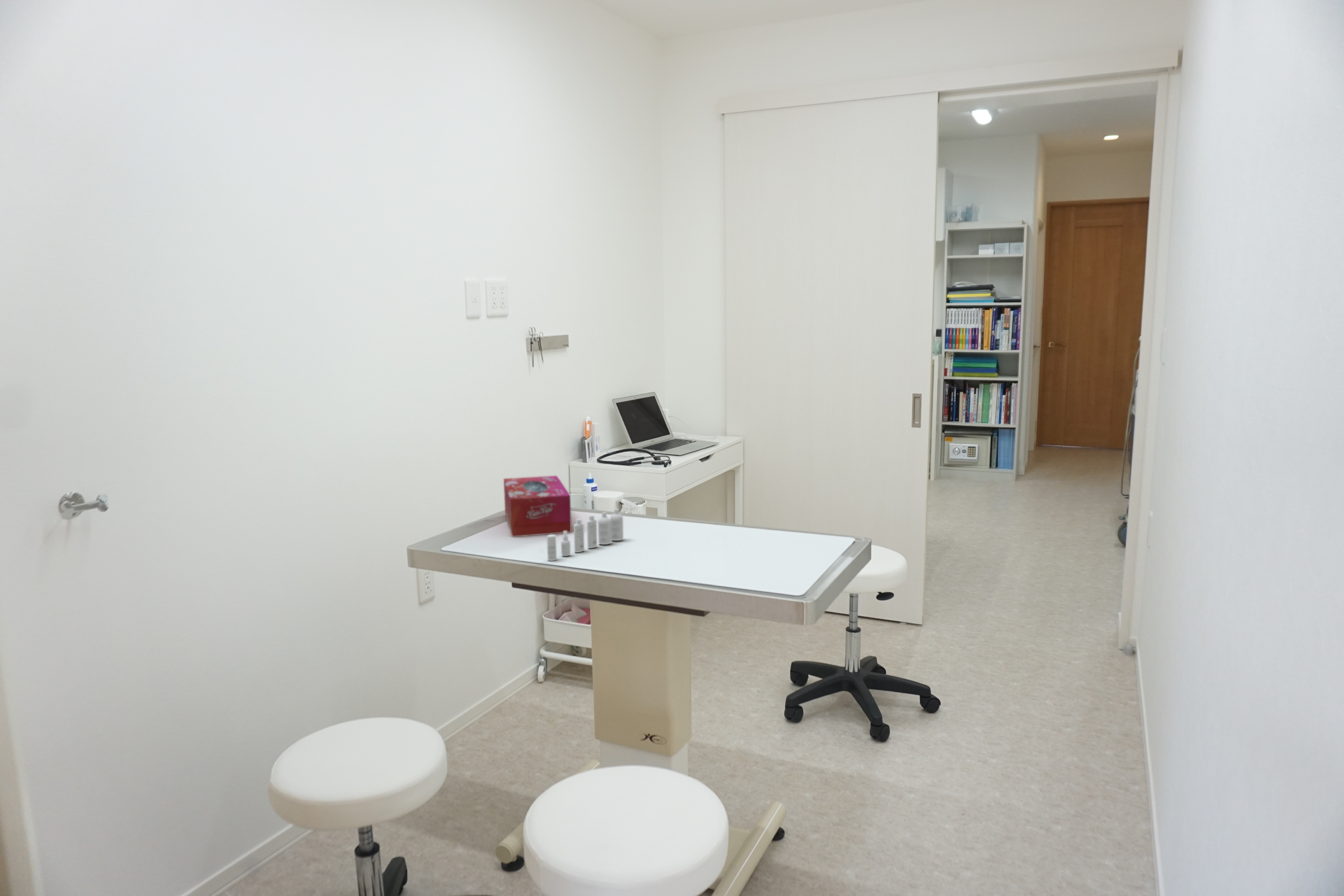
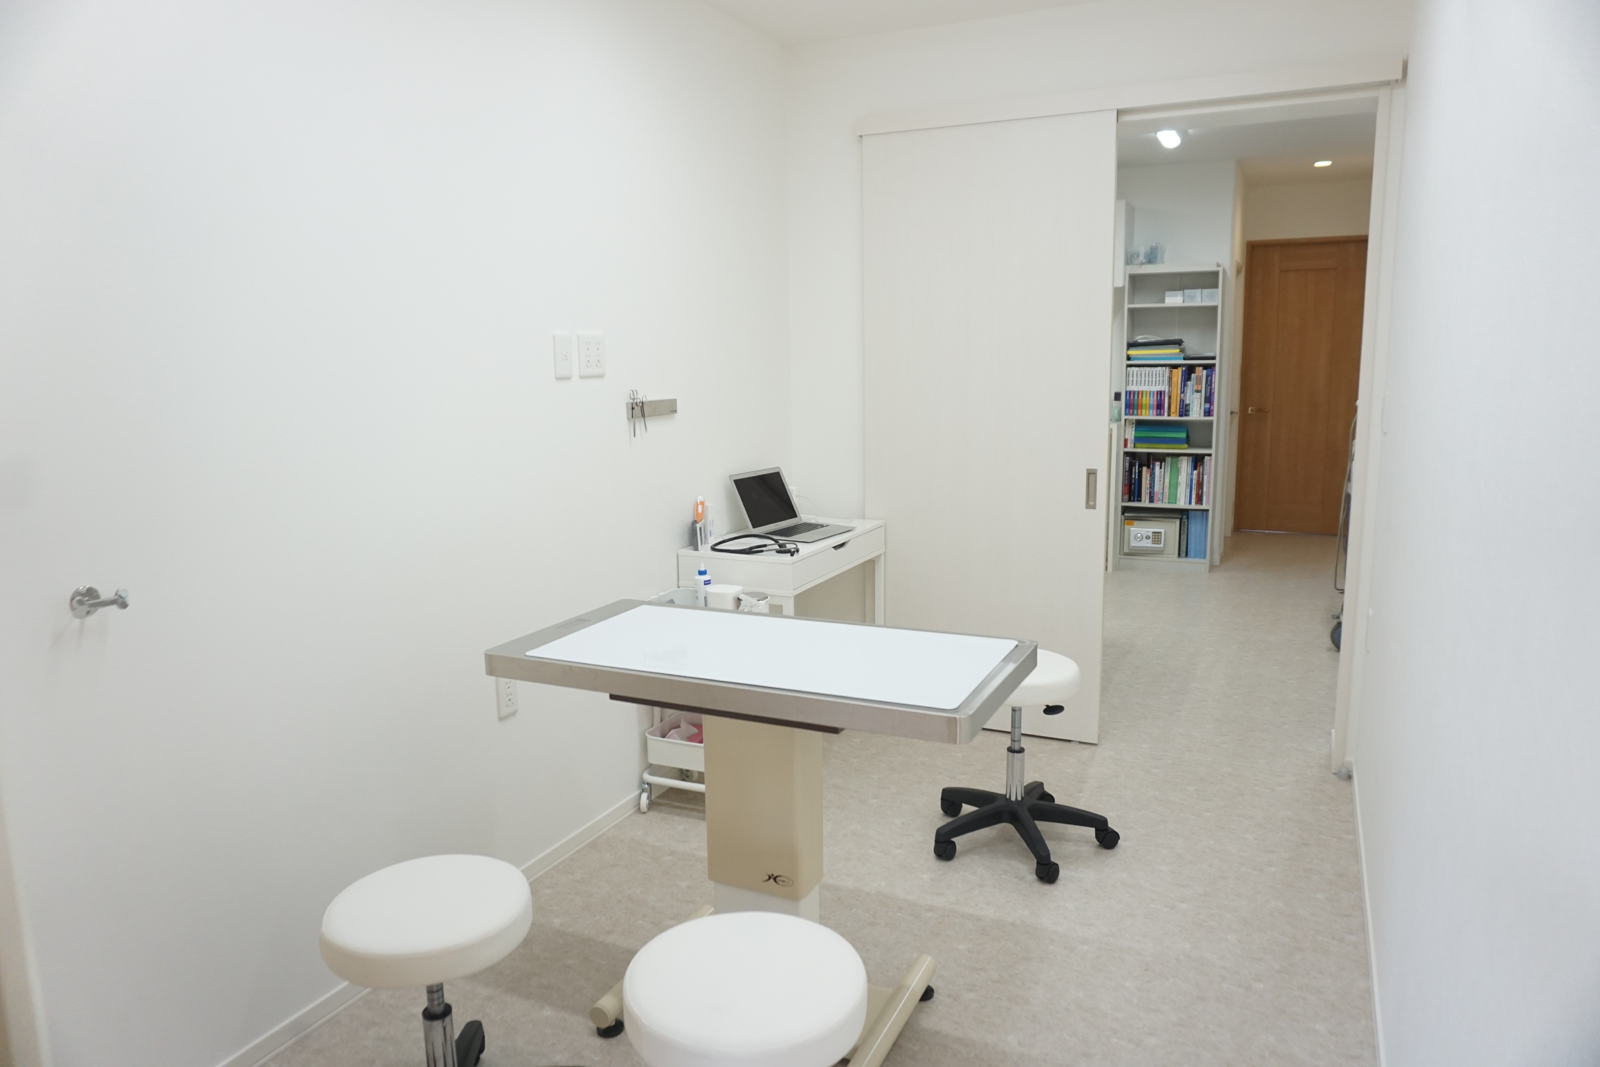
- tissue box [503,475,572,537]
- bottle set [547,509,624,561]
